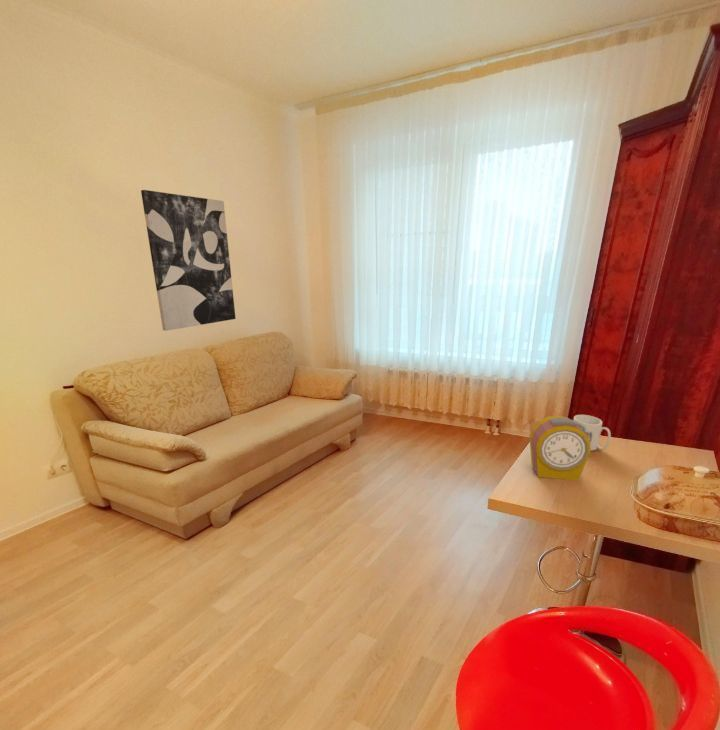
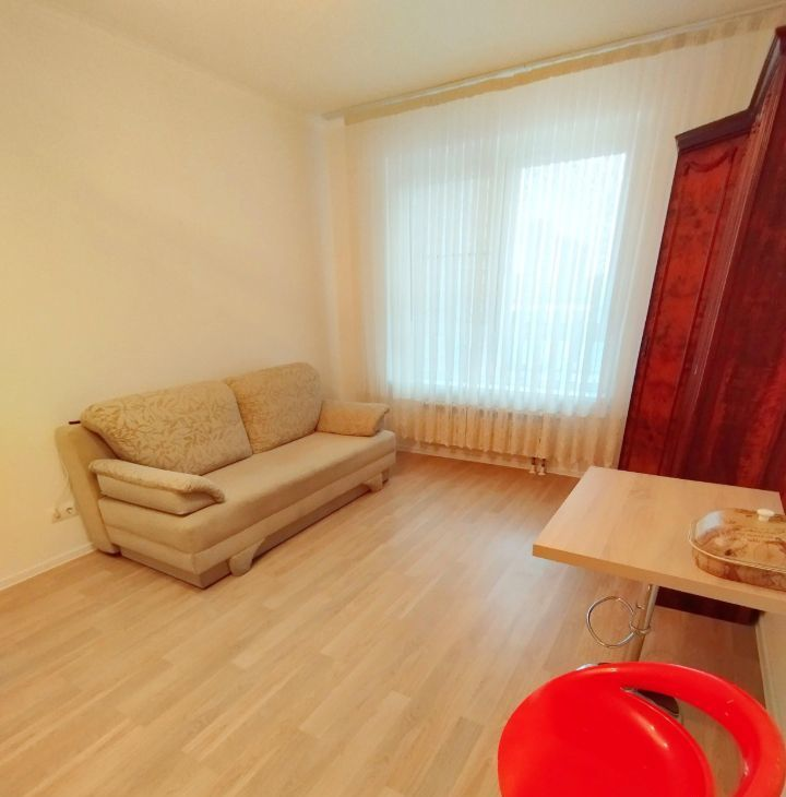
- wall art [140,189,237,332]
- mug [573,414,612,452]
- alarm clock [529,414,592,481]
